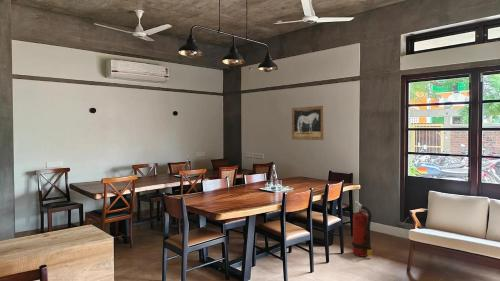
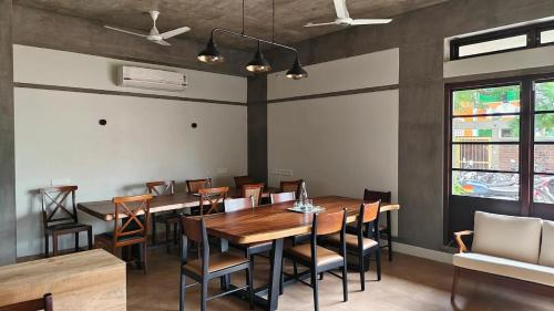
- fire extinguisher [351,200,373,258]
- wall art [291,105,325,141]
